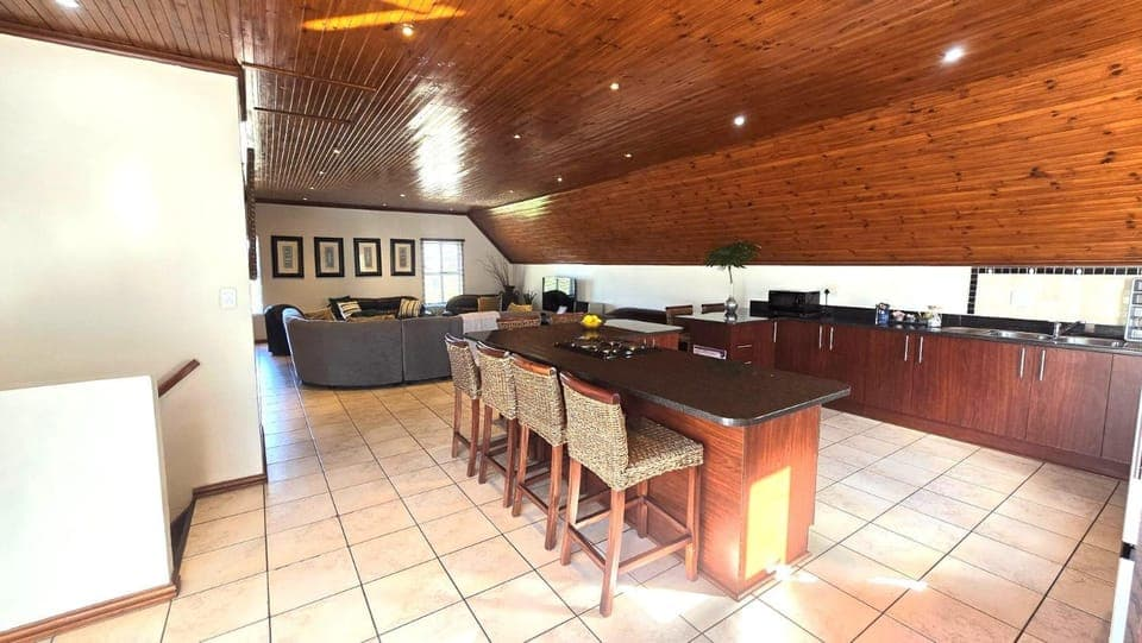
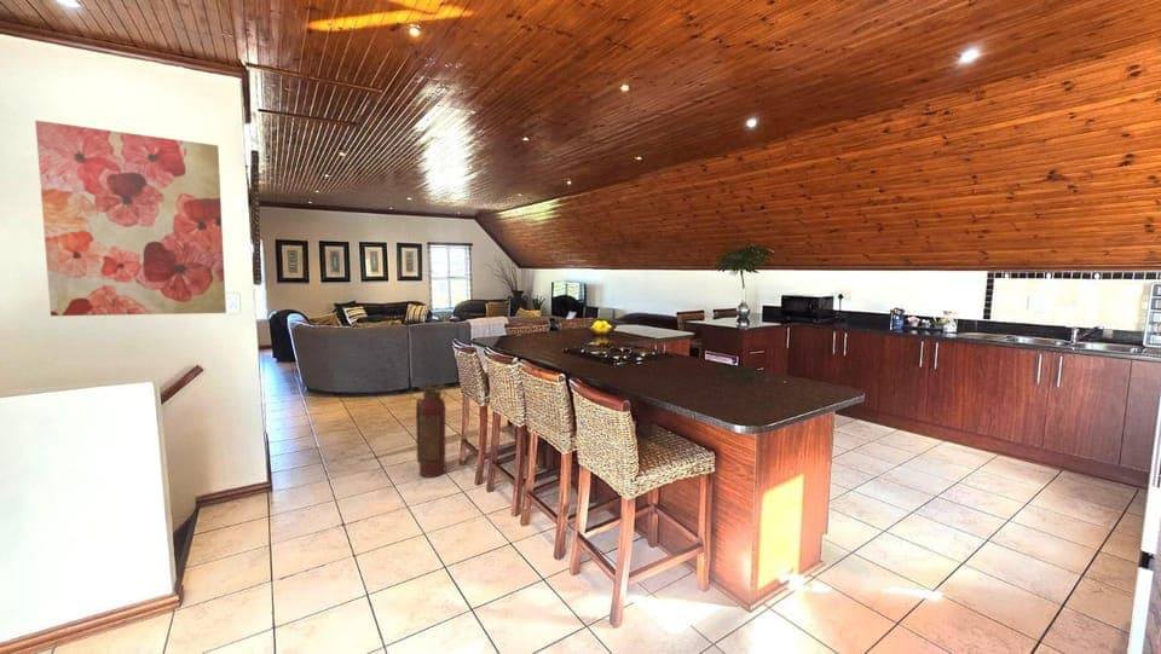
+ fire extinguisher [415,382,447,479]
+ wall art [34,120,227,317]
